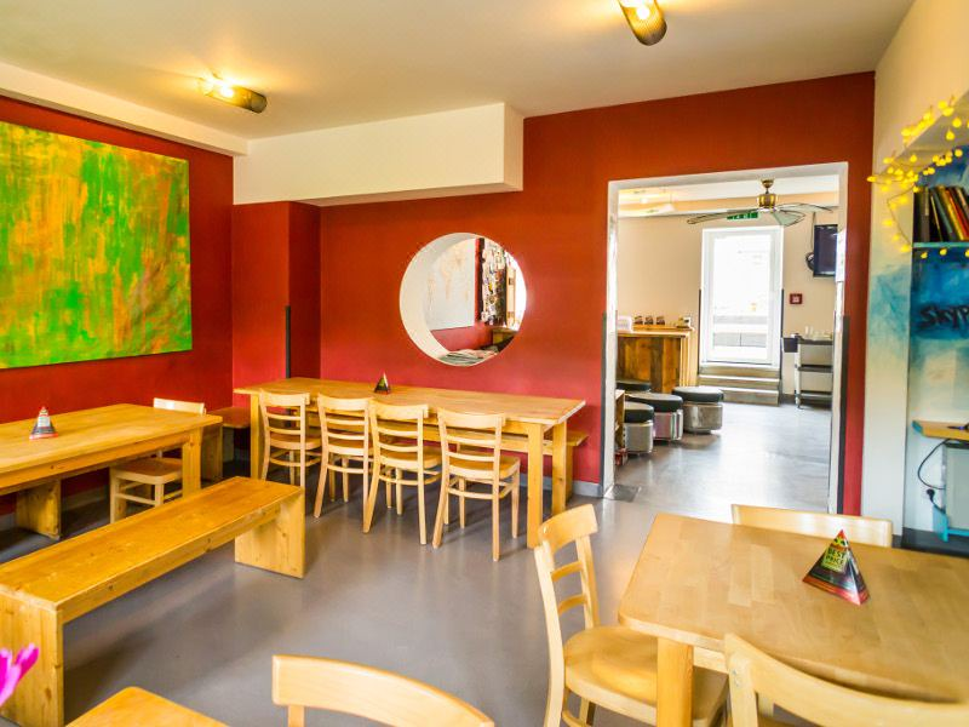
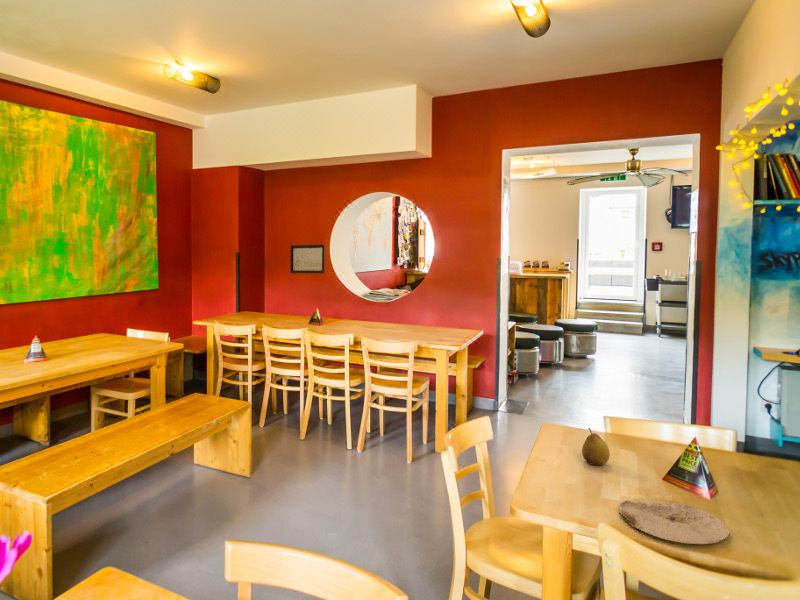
+ wall art [289,244,326,274]
+ fruit [581,427,611,466]
+ plate [618,499,730,545]
